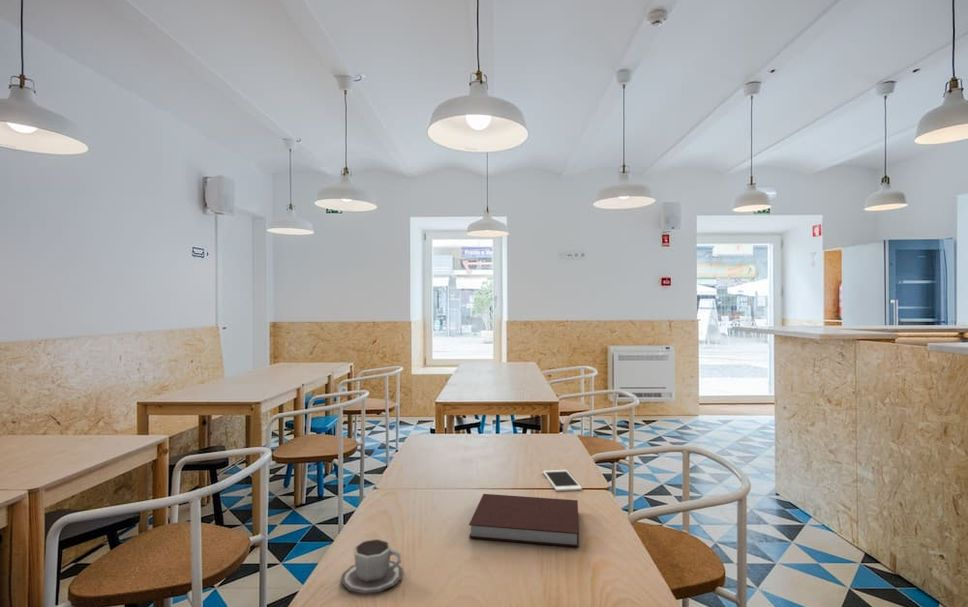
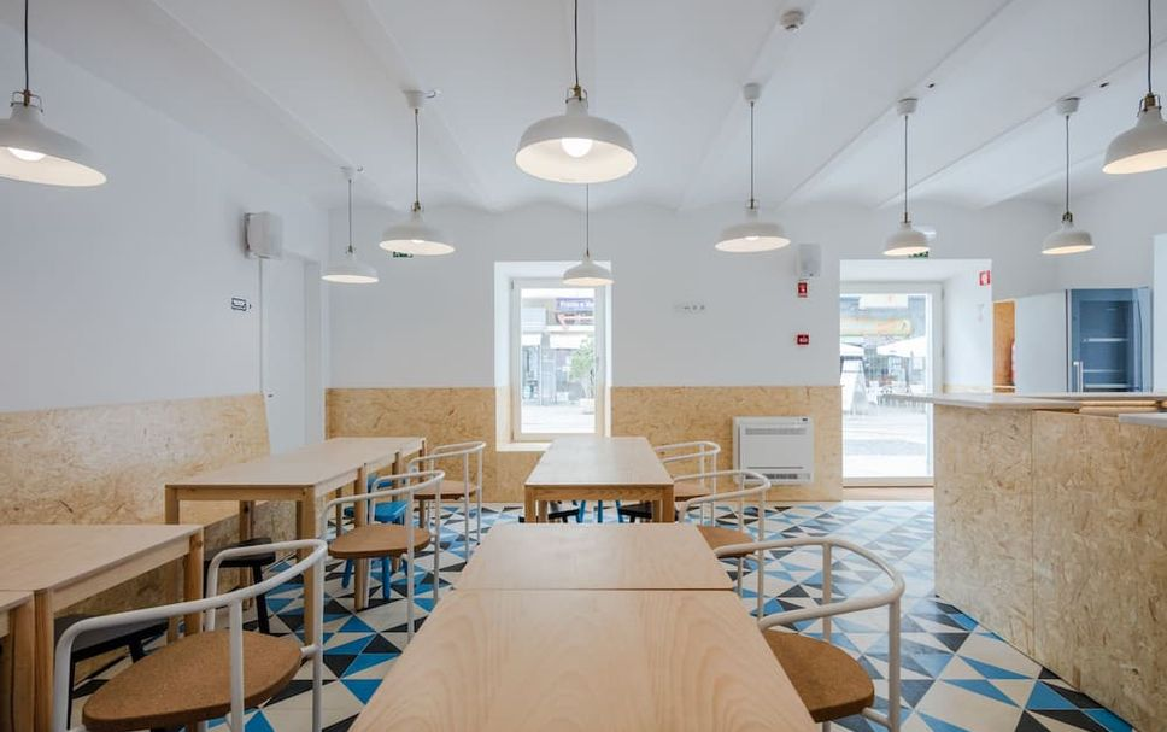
- notebook [468,493,580,548]
- cell phone [542,469,583,492]
- cup [340,538,404,595]
